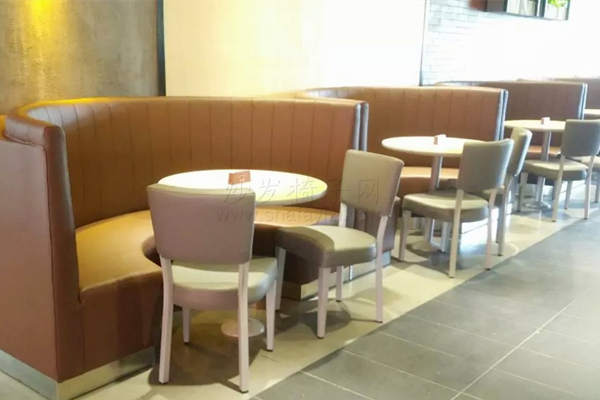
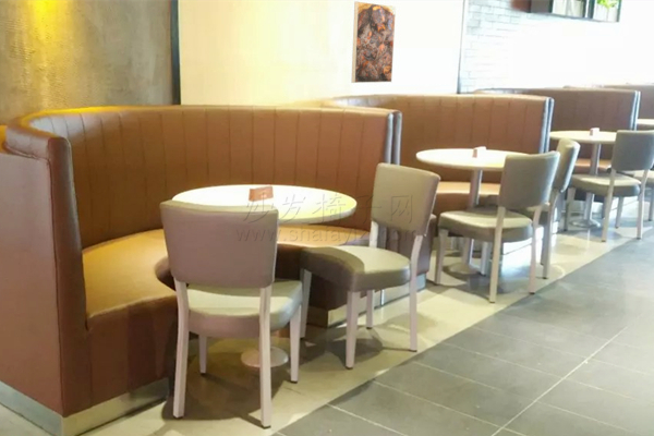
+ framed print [351,0,397,84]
